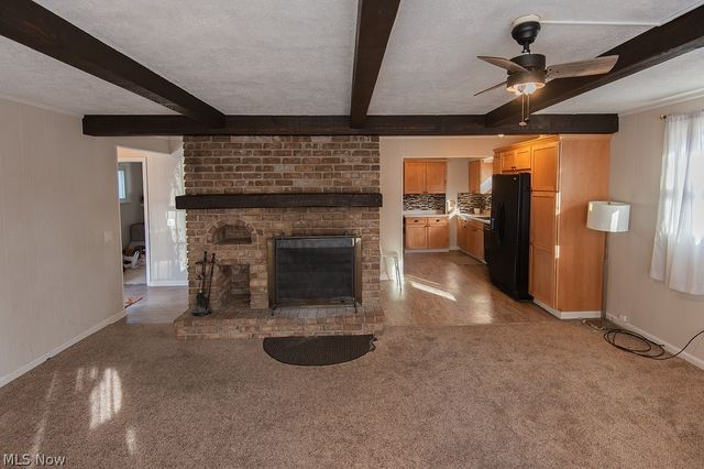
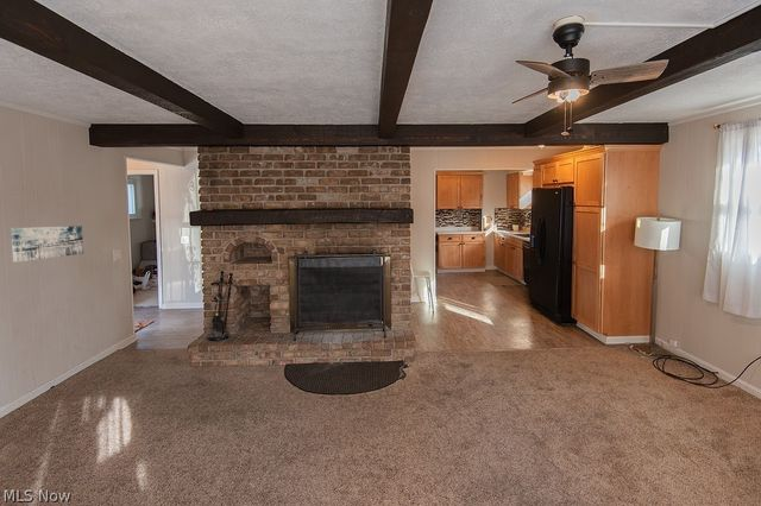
+ wall art [10,224,84,264]
